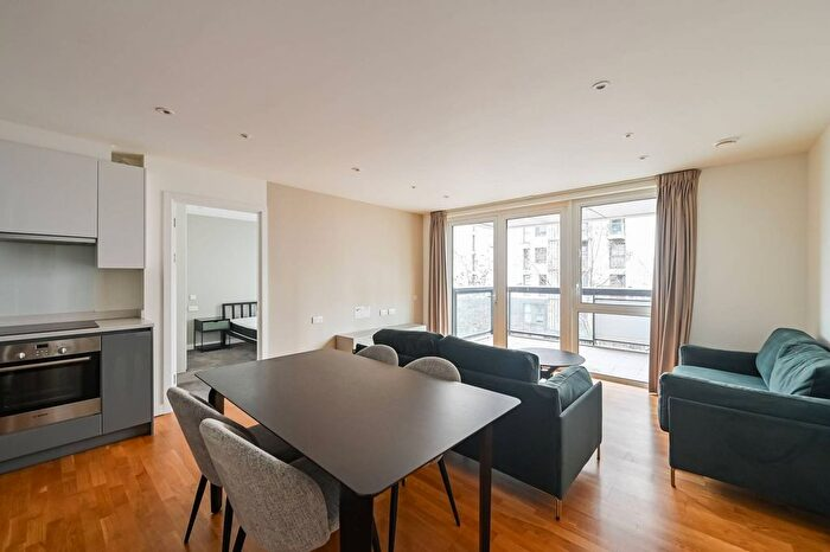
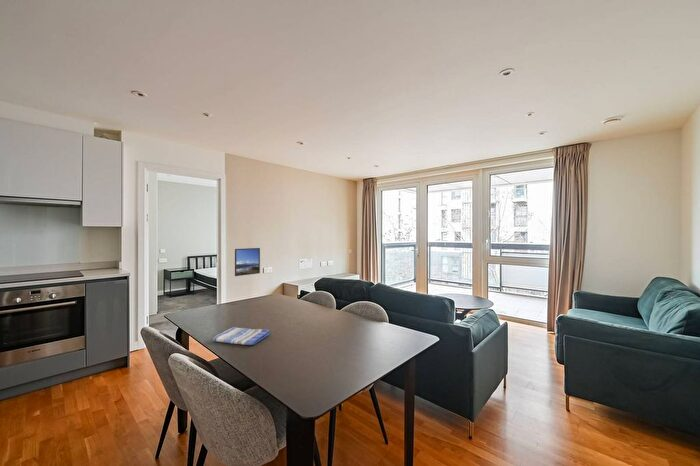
+ dish towel [212,326,271,346]
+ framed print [234,247,261,277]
